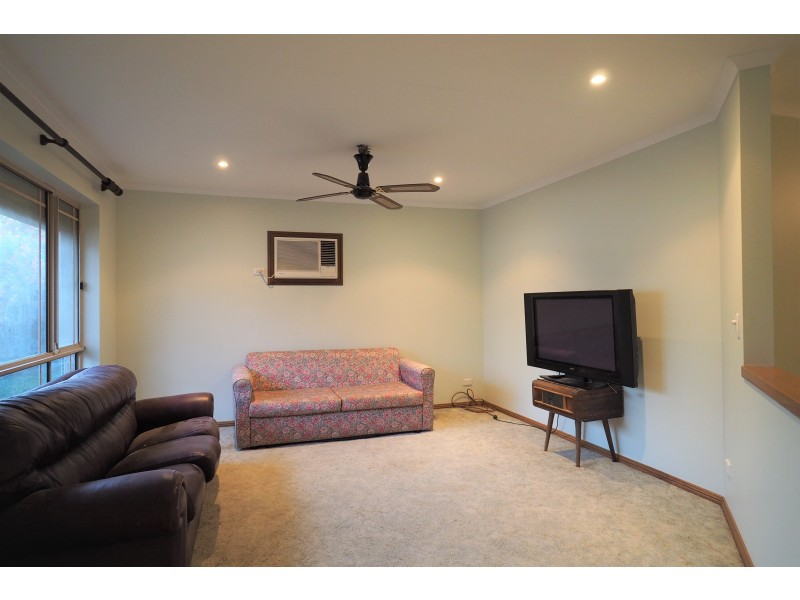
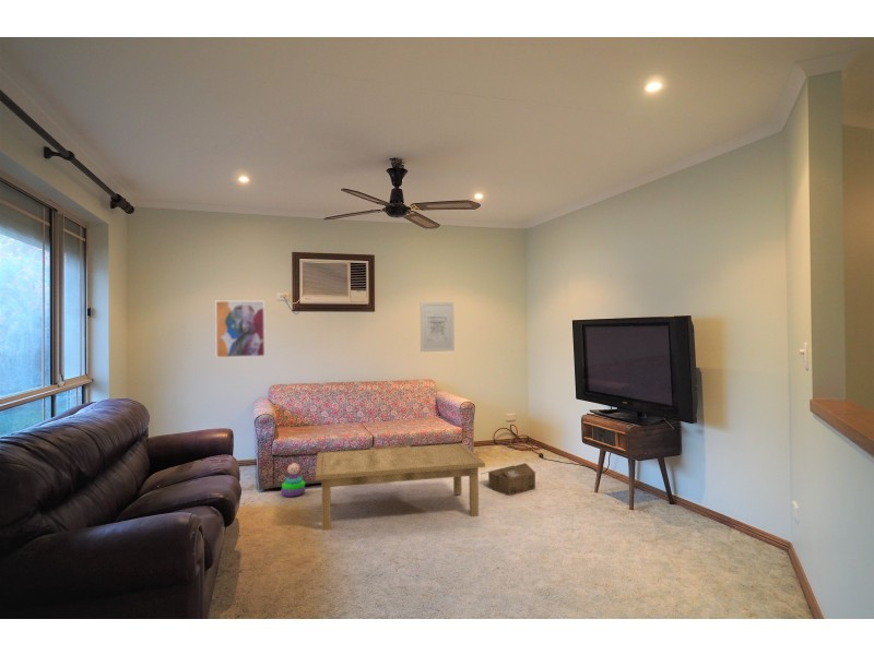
+ wall art [420,301,456,353]
+ stacking toy [280,462,306,498]
+ cardboard box [480,462,536,497]
+ wall art [214,299,267,359]
+ coffee table [315,442,486,532]
